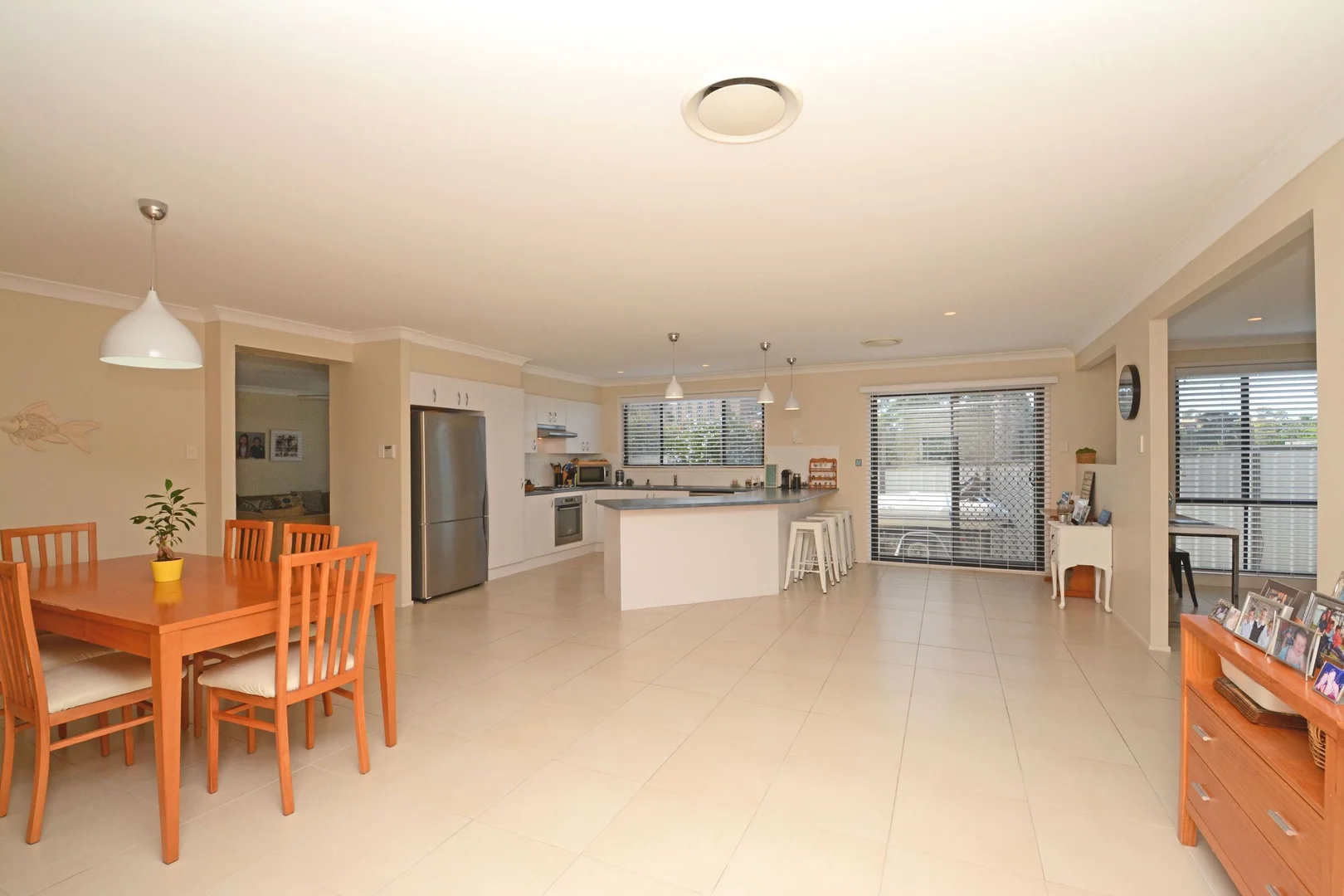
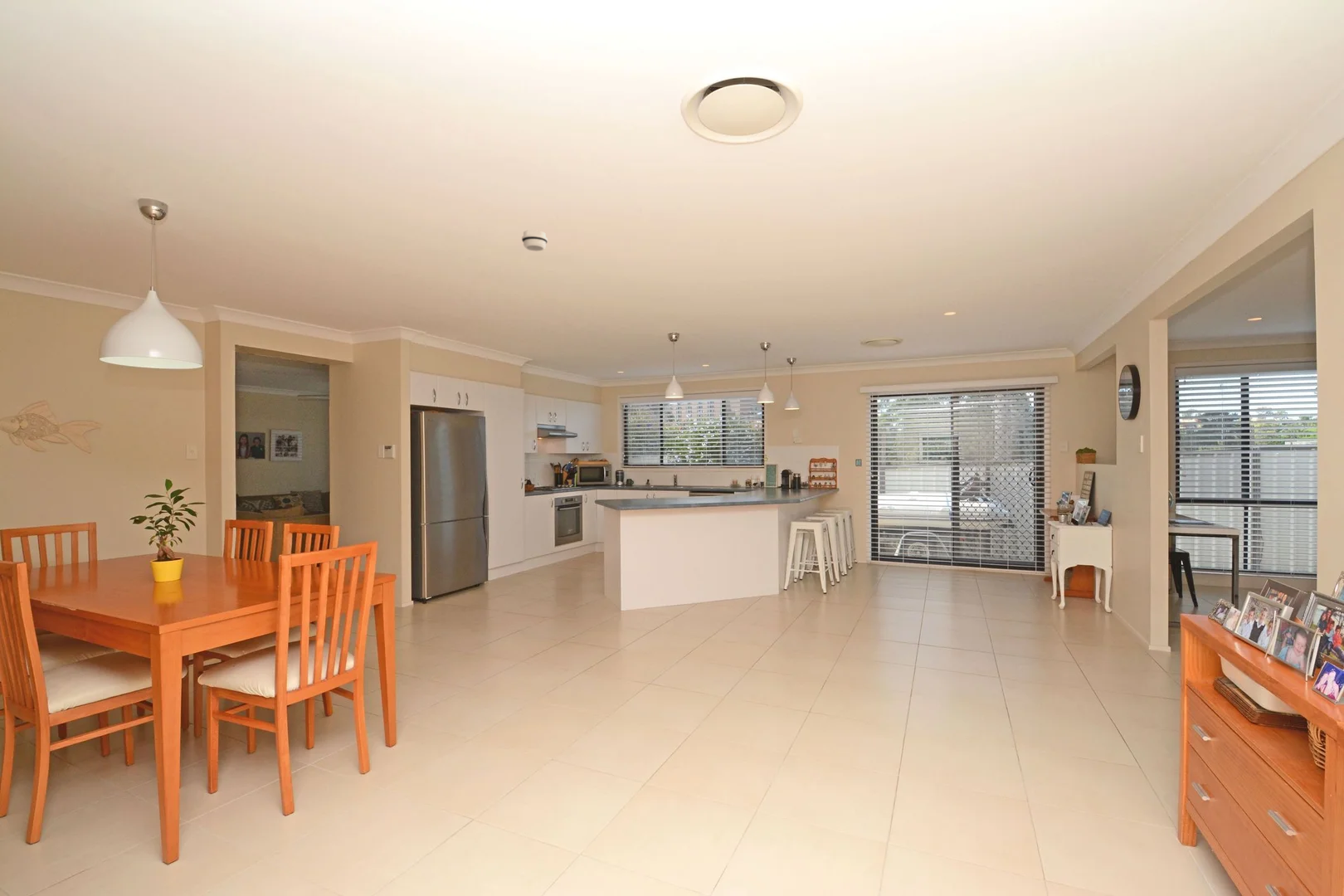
+ smoke detector [521,229,548,252]
